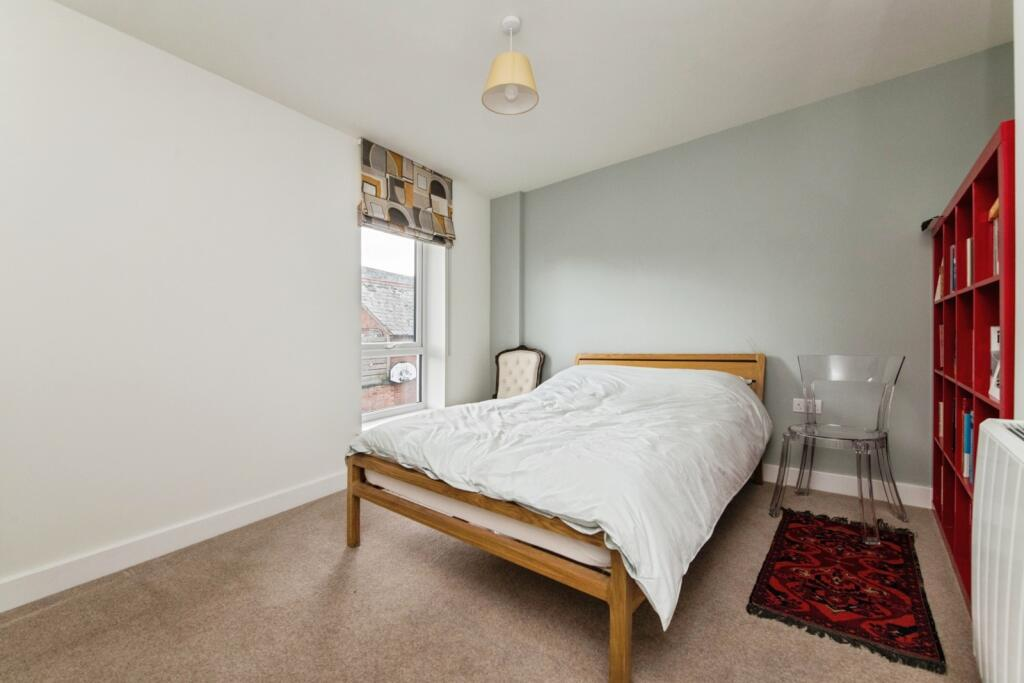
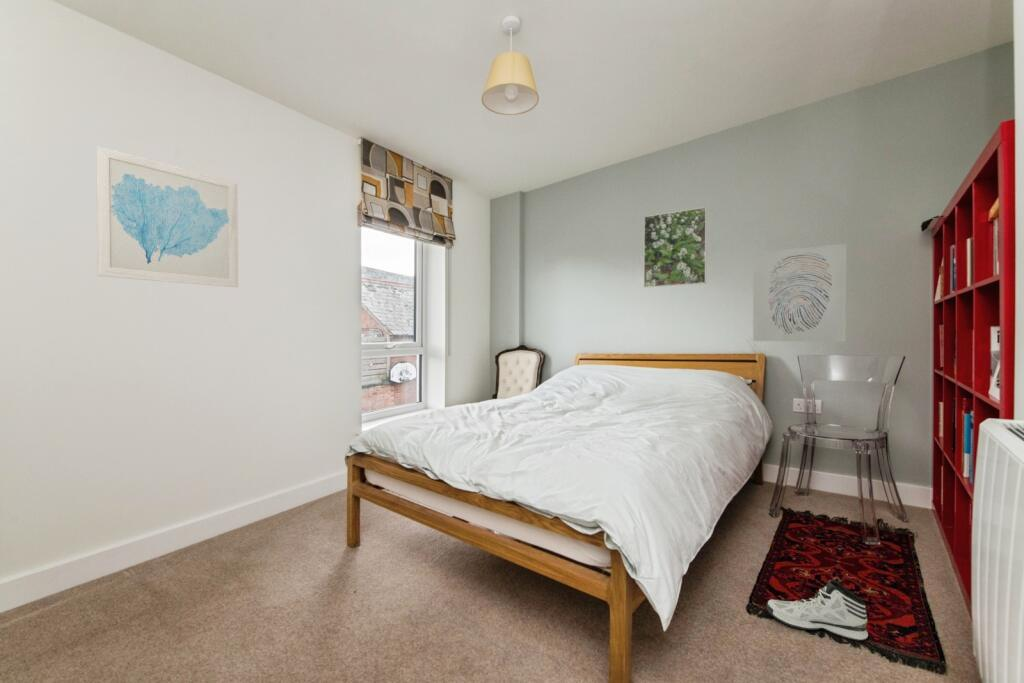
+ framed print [643,206,708,288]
+ wall art [95,145,239,288]
+ wall art [752,243,848,343]
+ sneaker [765,579,869,642]
